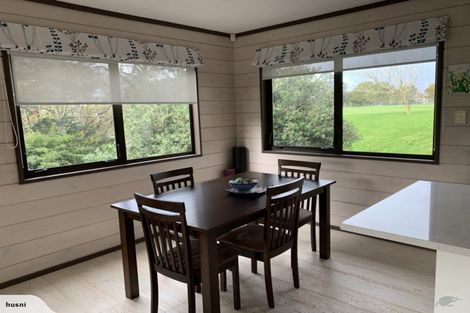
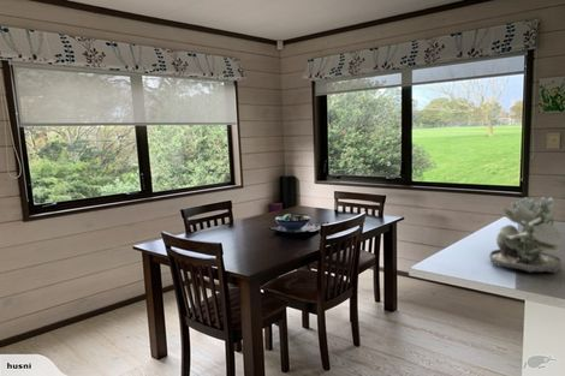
+ succulent plant [488,196,565,275]
